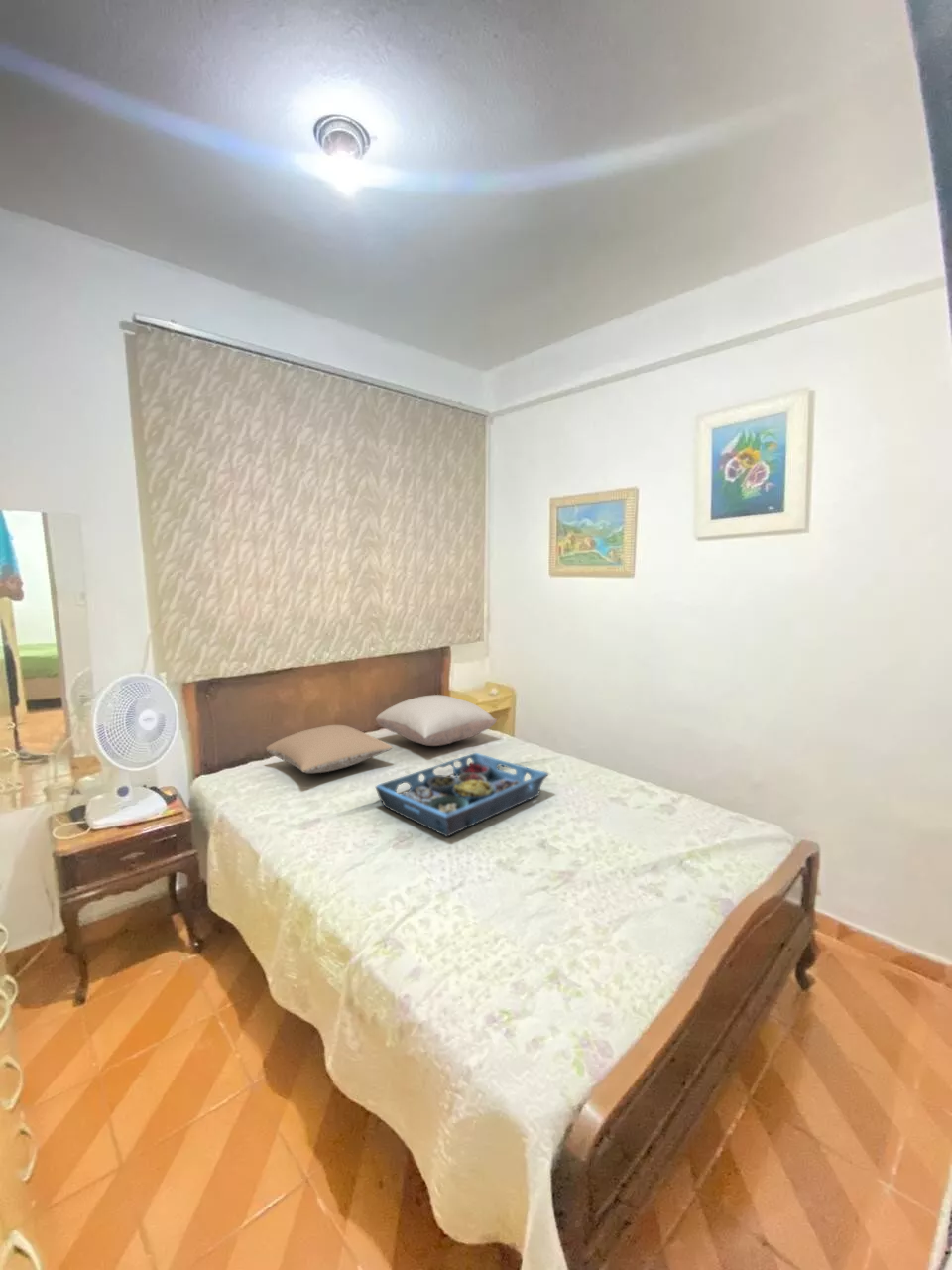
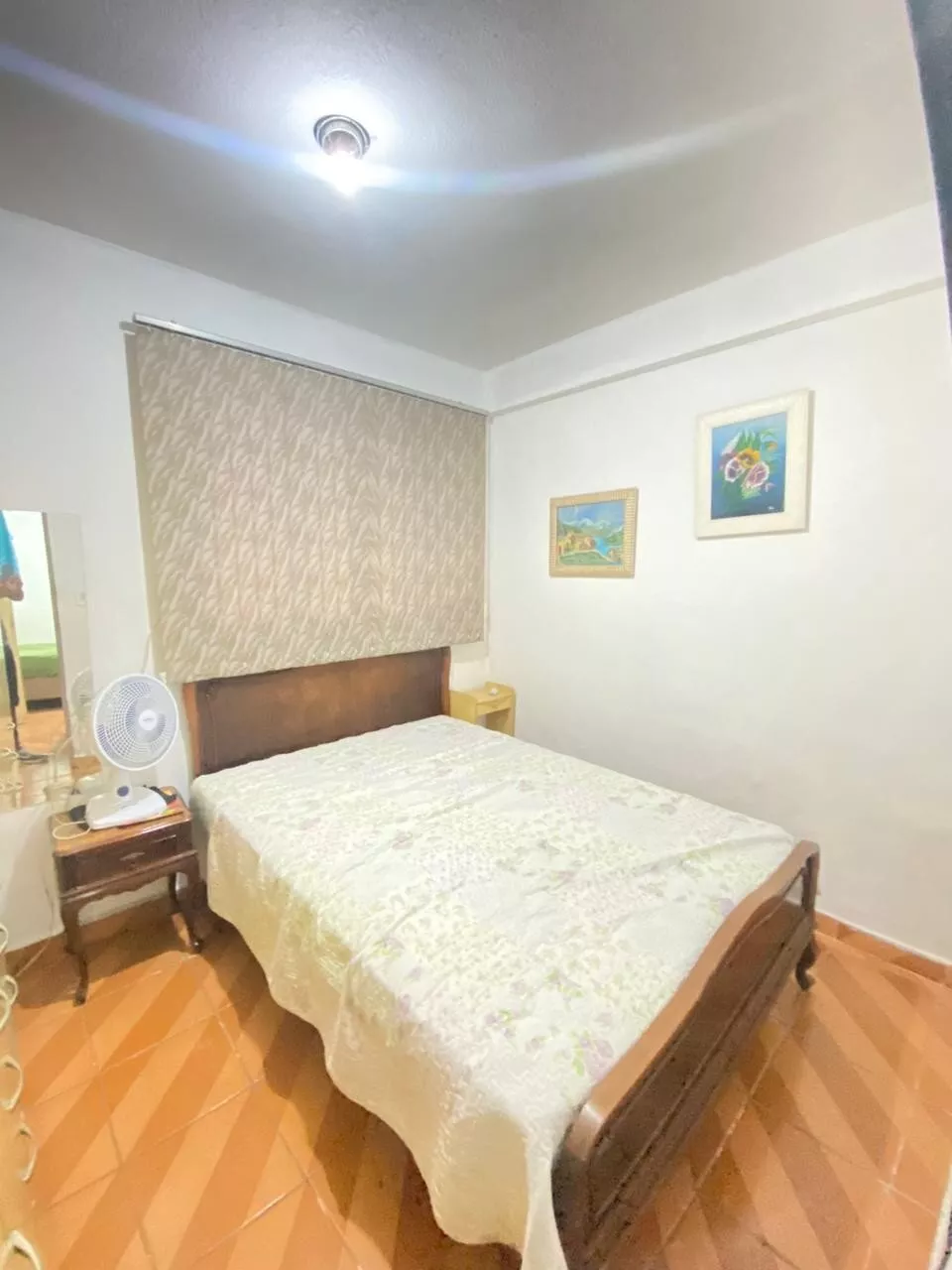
- pillow [265,724,394,774]
- pillow [375,694,498,747]
- serving tray [374,752,549,838]
